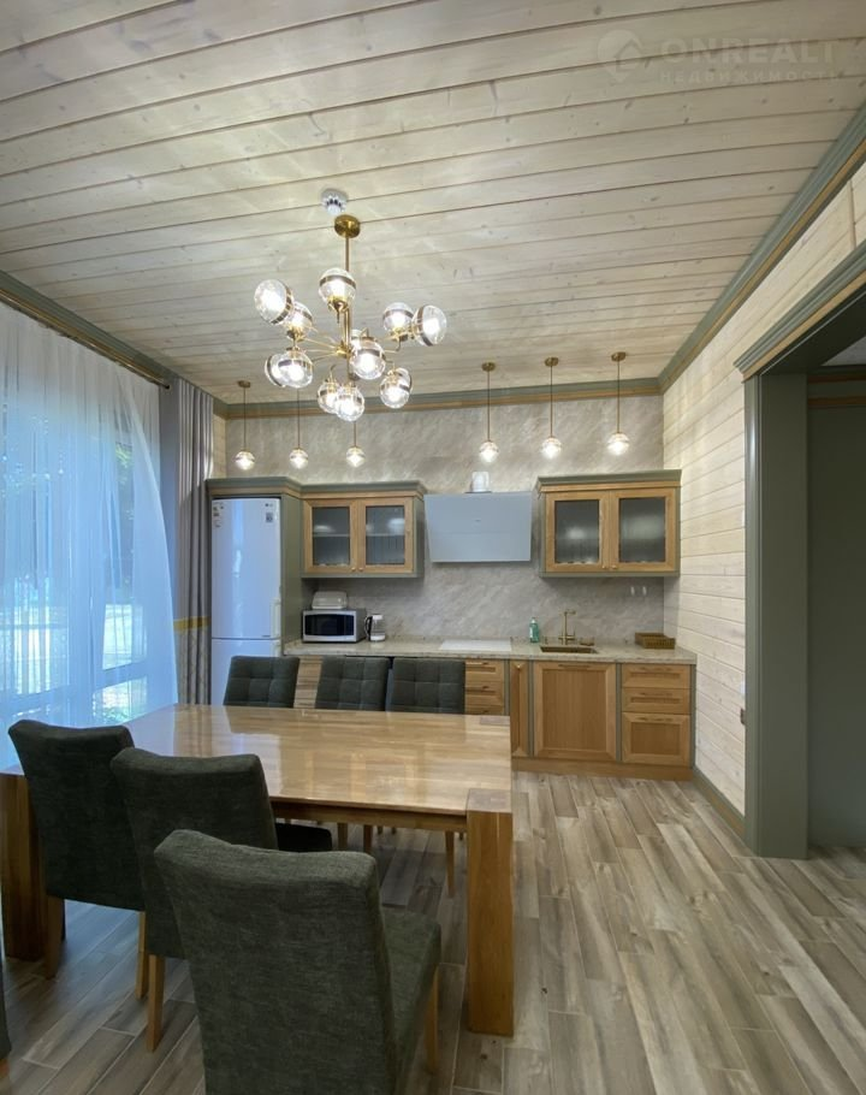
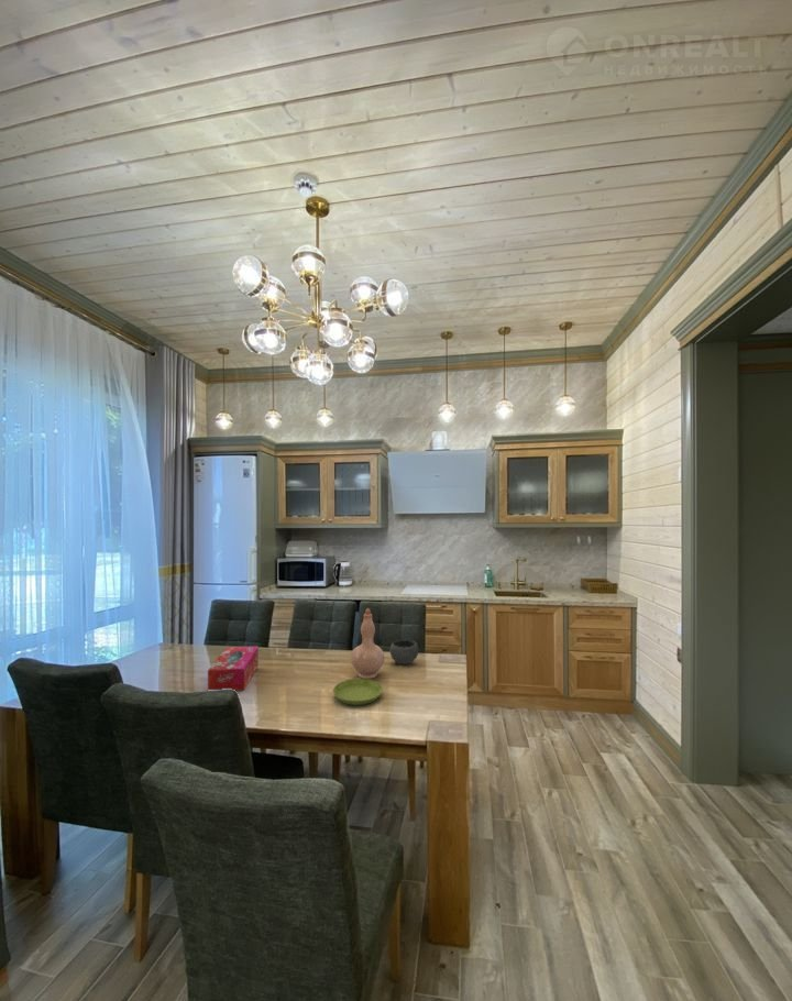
+ tissue box [207,645,260,692]
+ vase [350,607,386,680]
+ bowl [389,638,419,666]
+ saucer [332,678,384,706]
